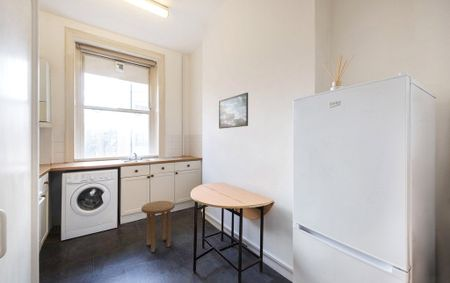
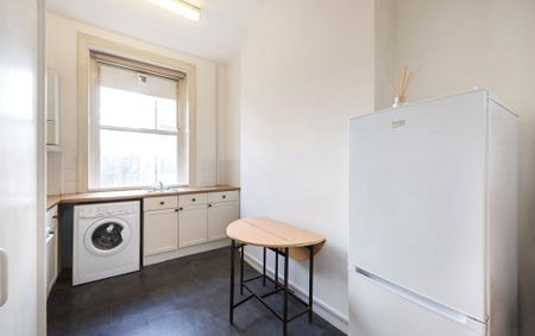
- side table [140,200,176,253]
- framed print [218,92,249,130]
